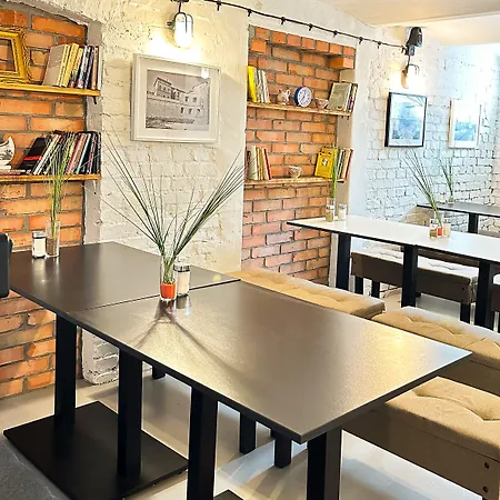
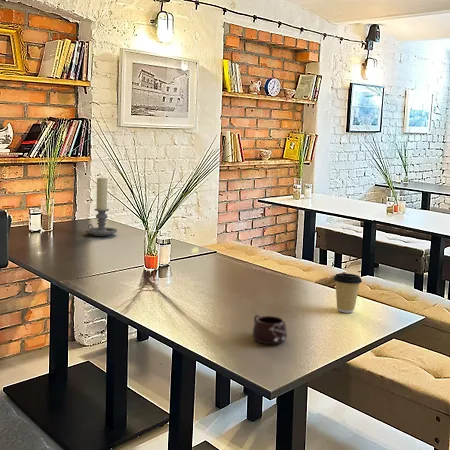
+ mug [252,314,288,345]
+ candle holder [85,177,118,237]
+ coffee cup [332,272,363,314]
